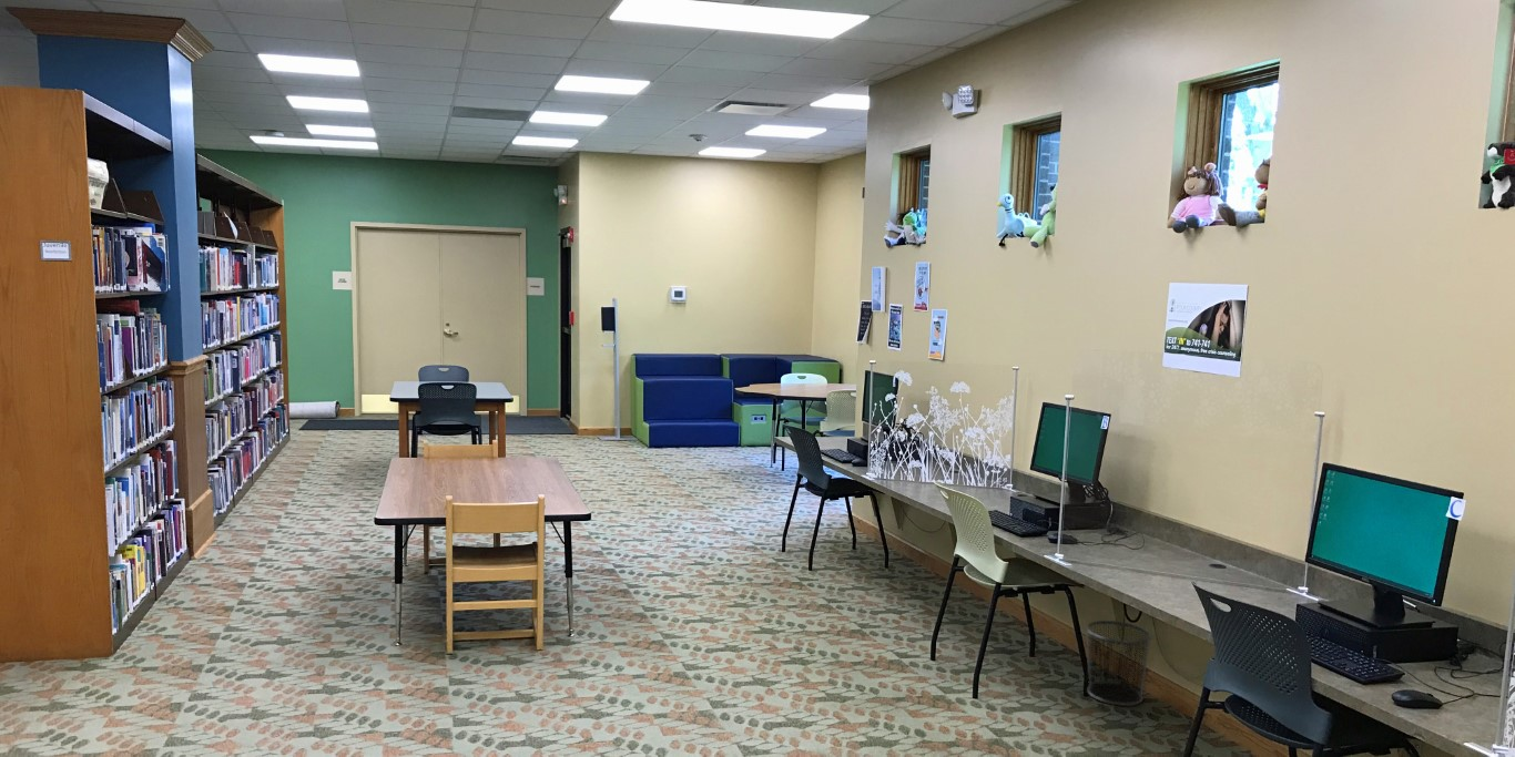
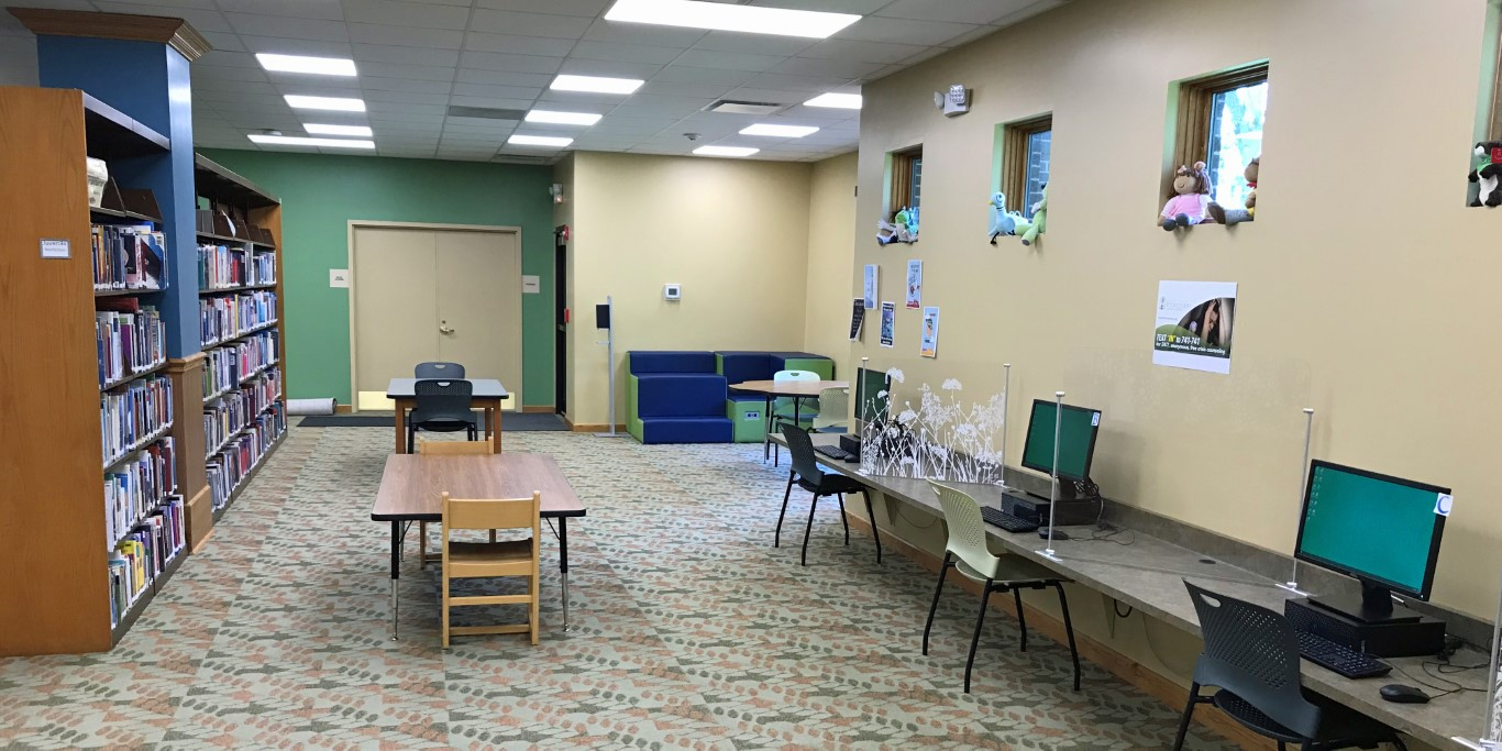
- waste bin [1085,620,1153,707]
